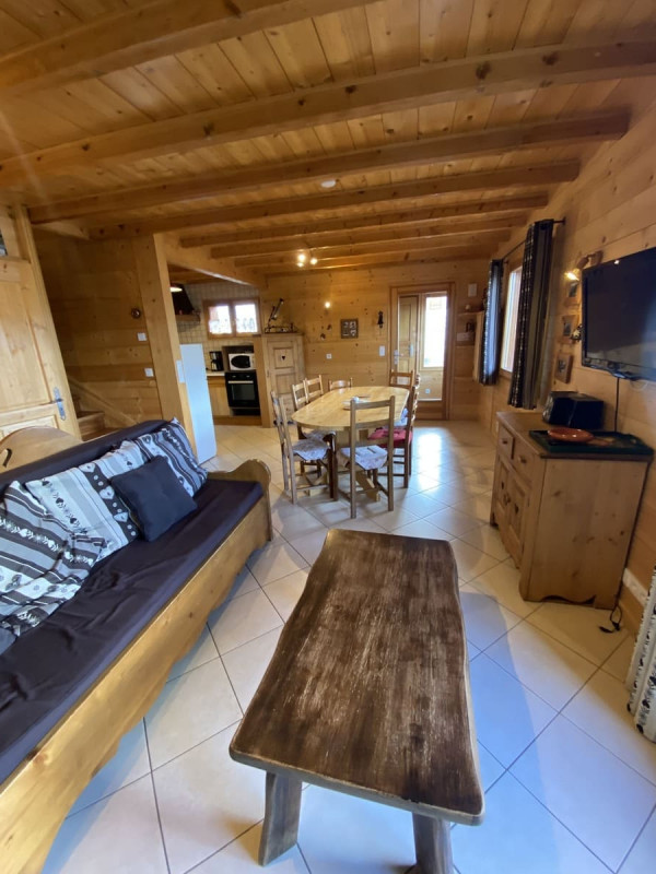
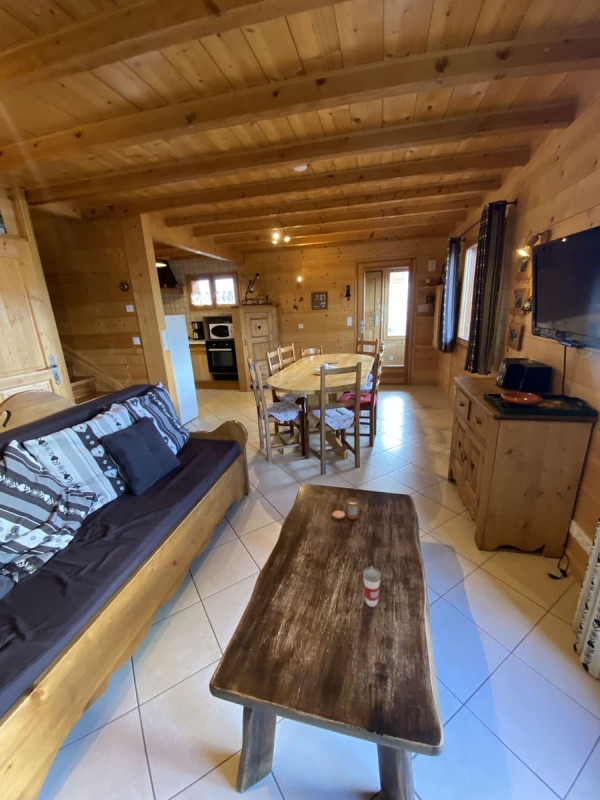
+ cup [362,564,382,608]
+ candle [331,496,360,520]
